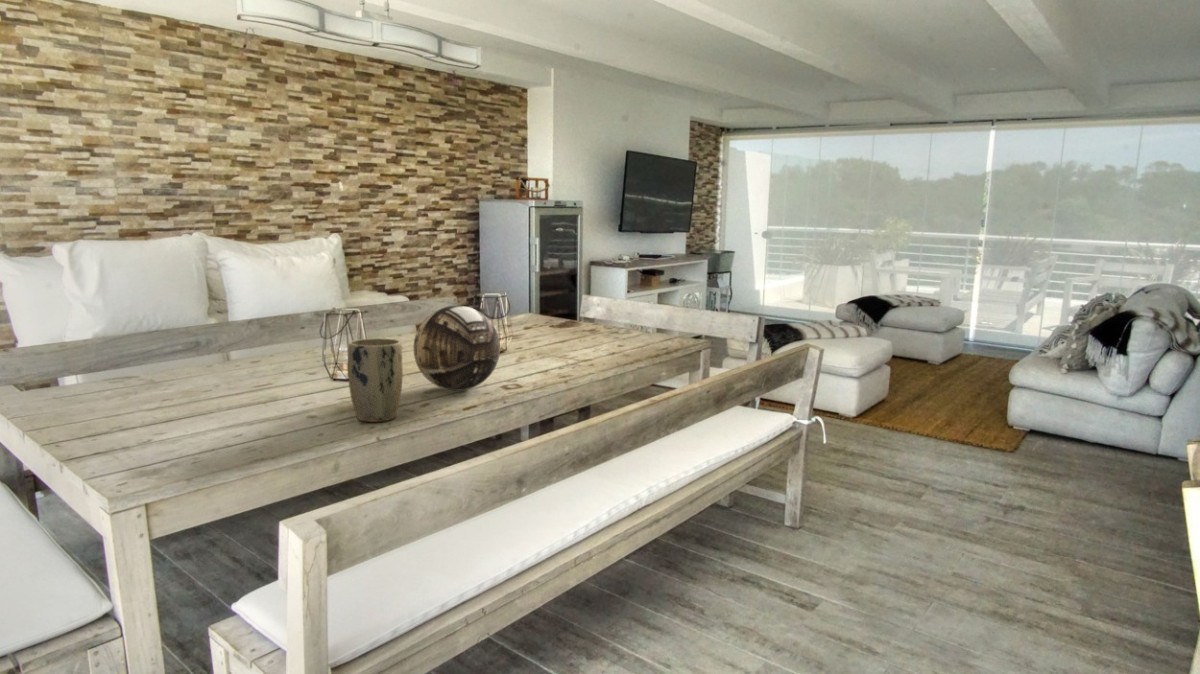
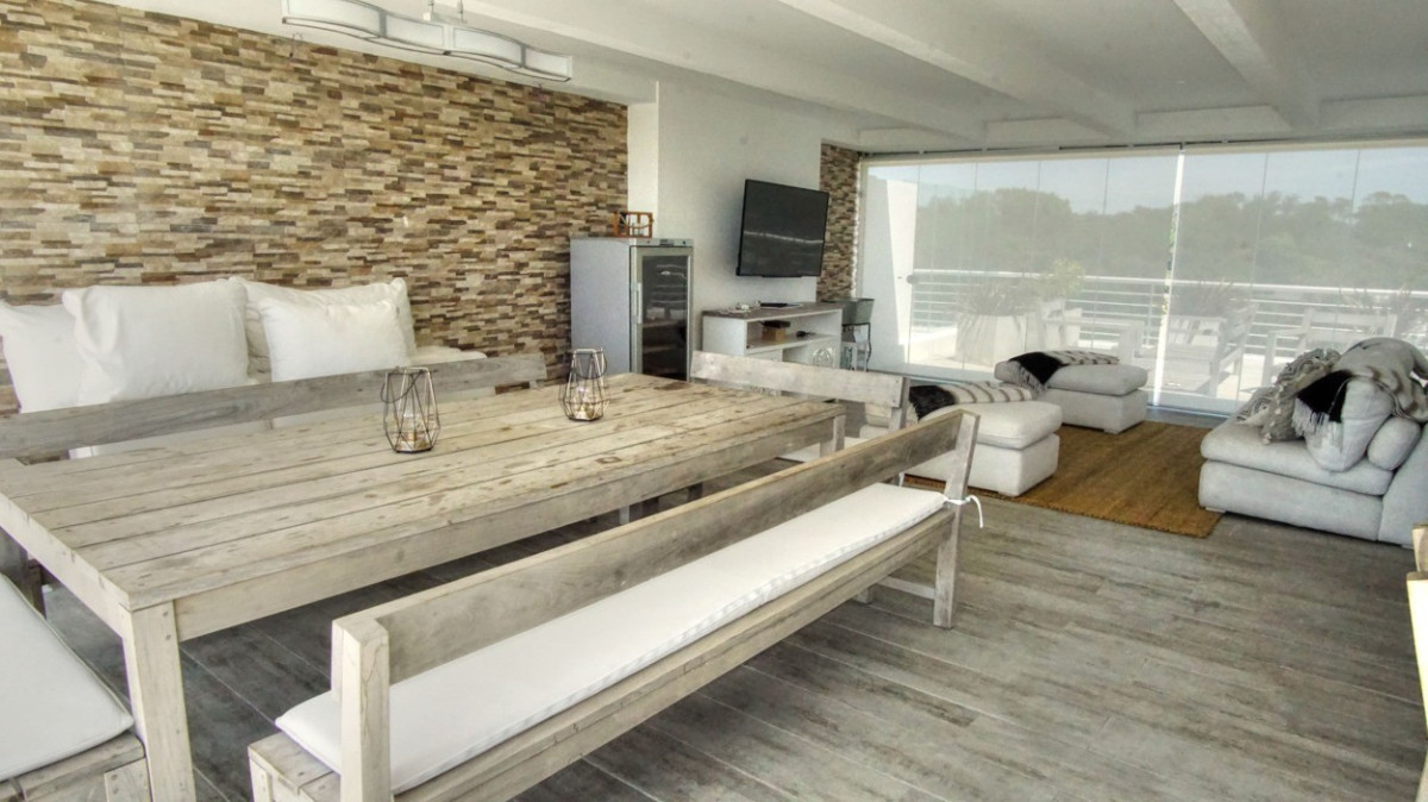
- decorative bowl [412,305,501,392]
- plant pot [347,337,404,423]
